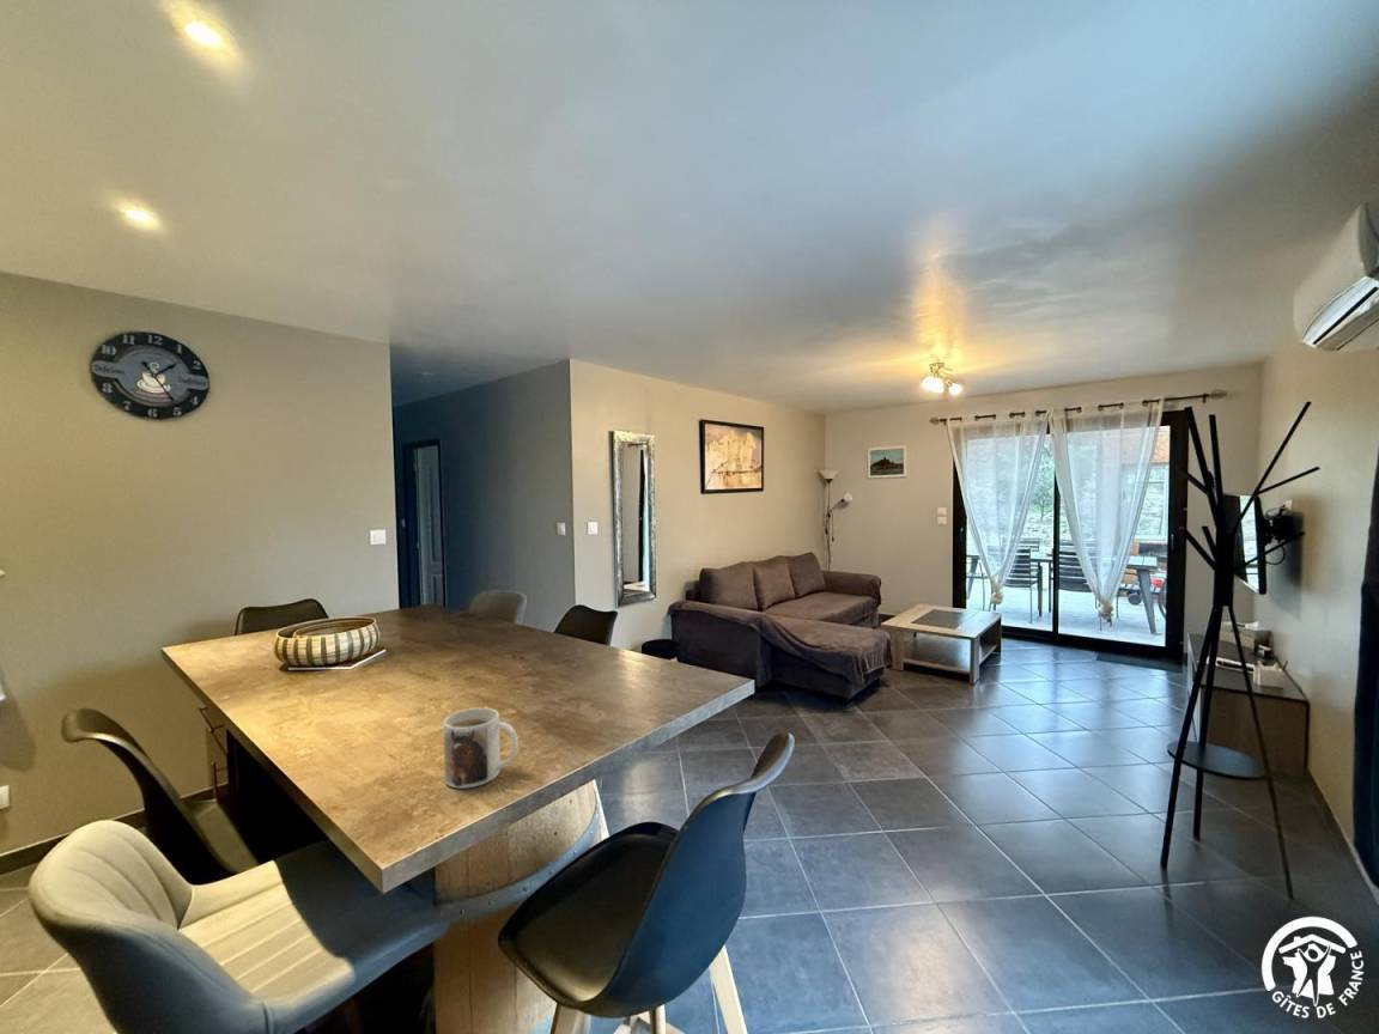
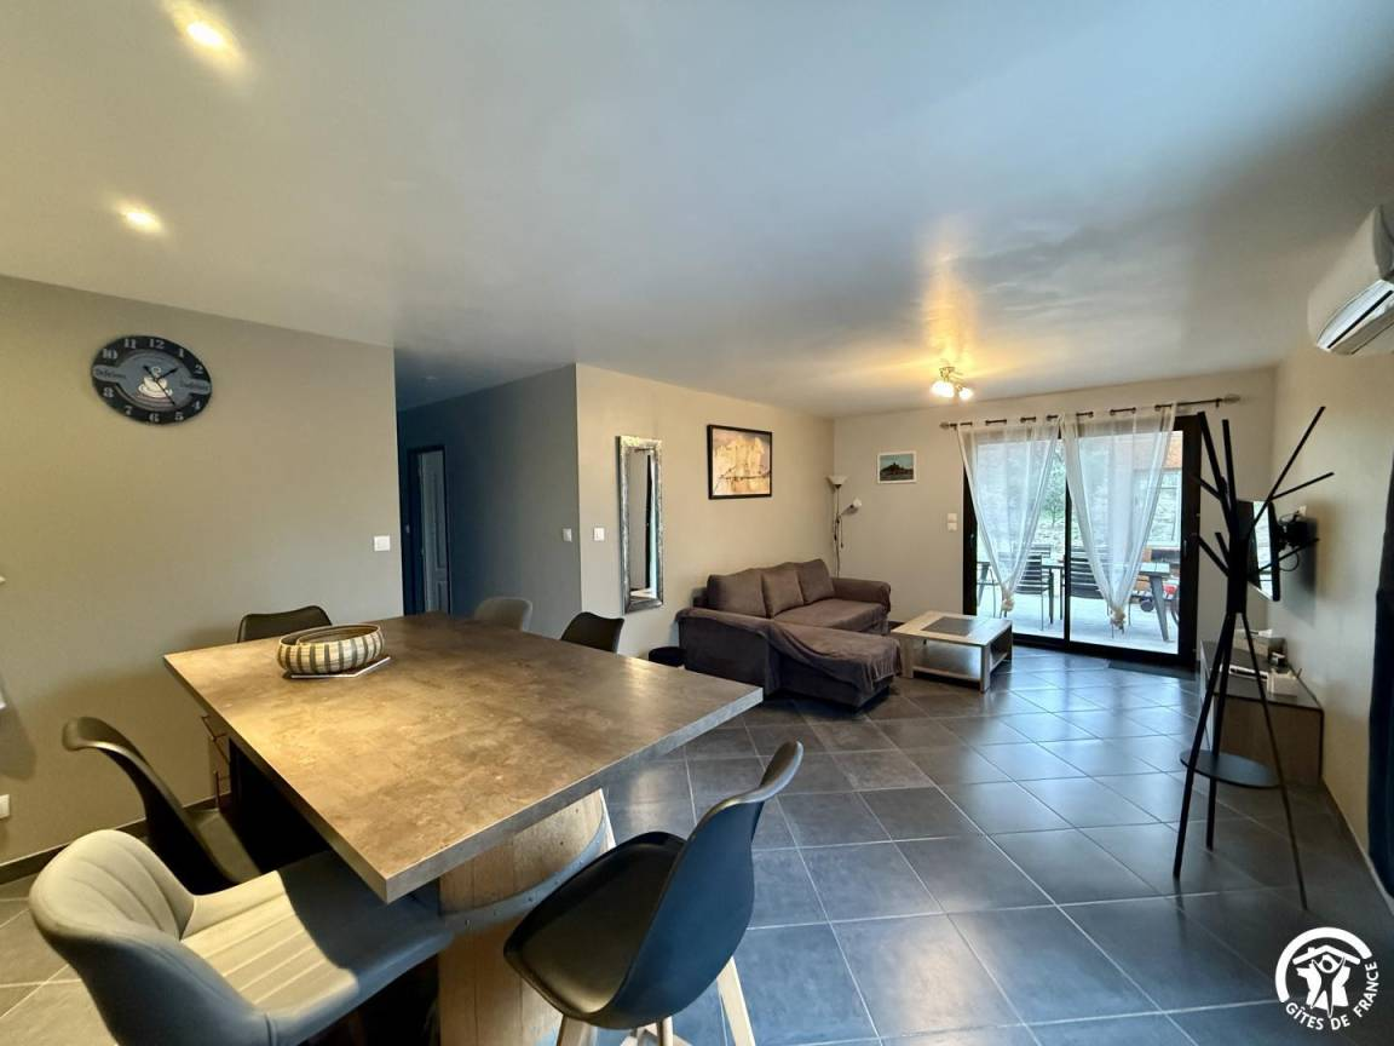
- mug [442,706,520,789]
